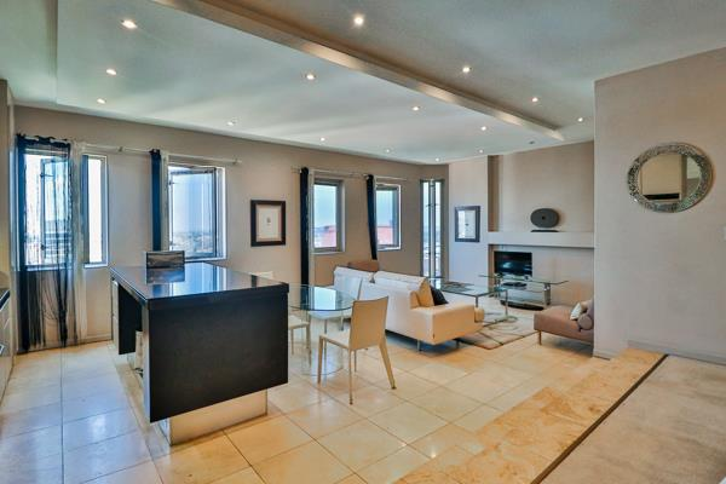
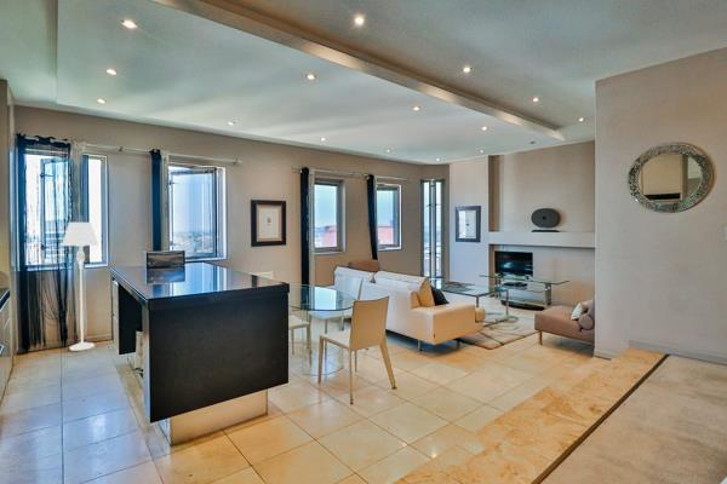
+ floor lamp [61,221,99,352]
